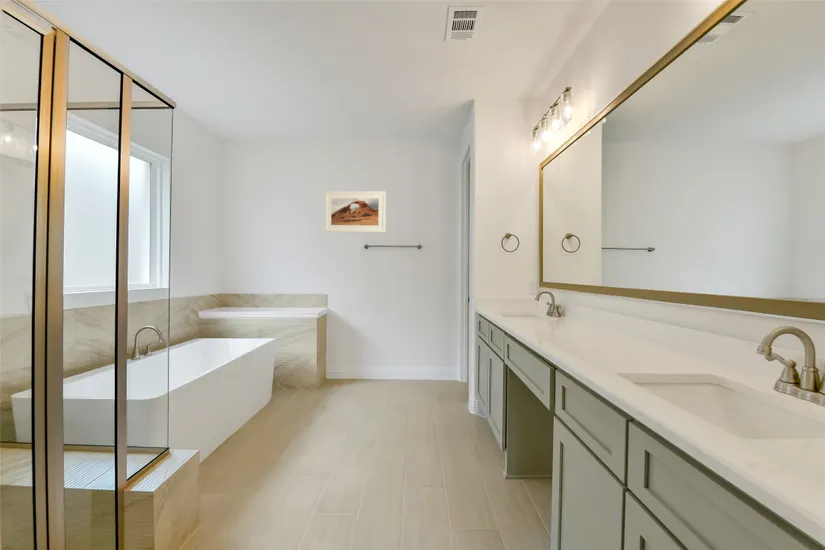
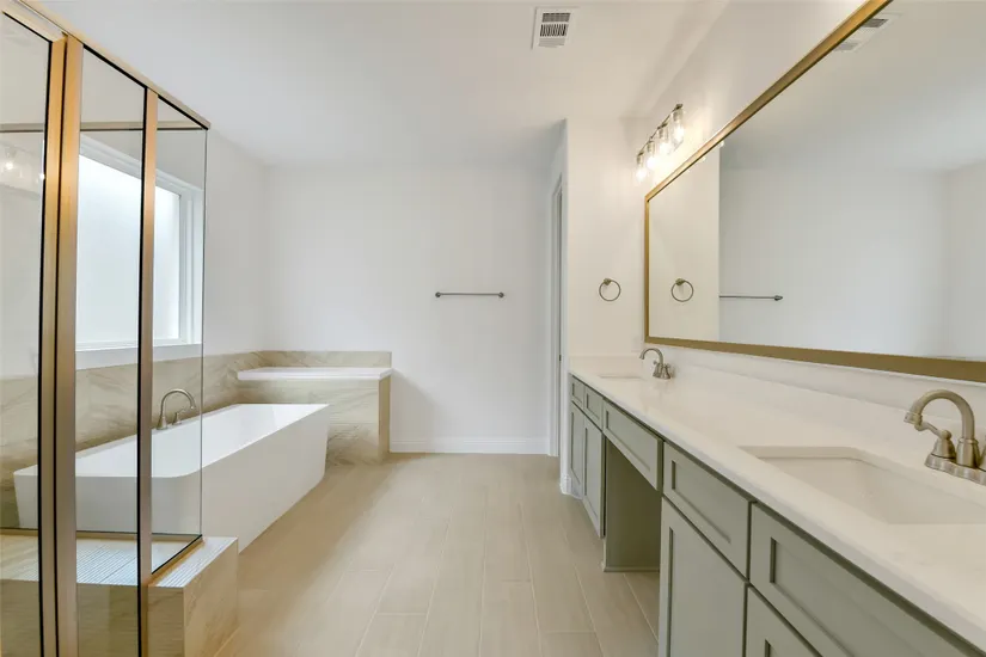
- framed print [323,190,387,234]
